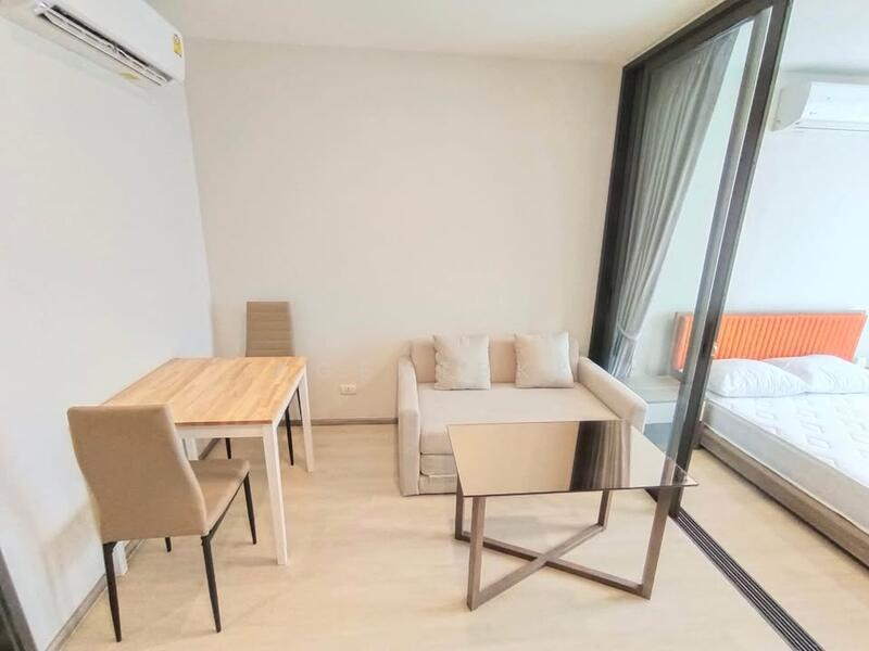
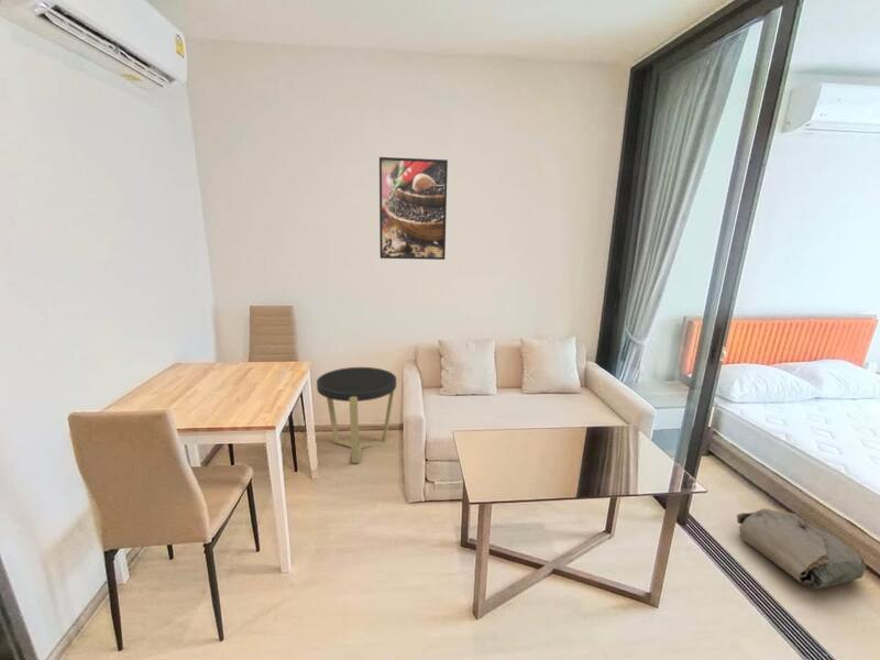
+ side table [316,366,397,464]
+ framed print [378,156,449,261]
+ bag [735,508,867,590]
